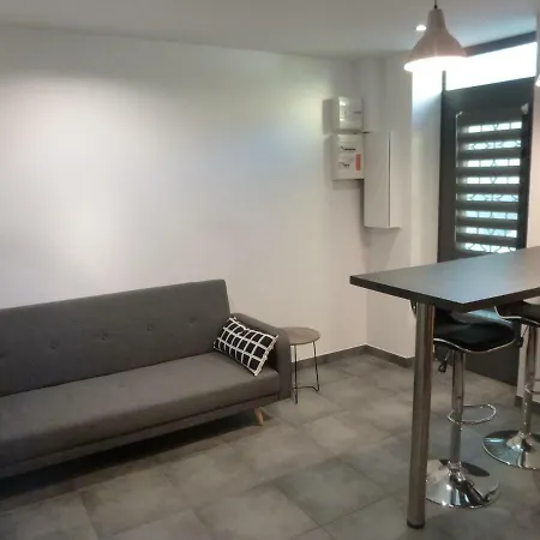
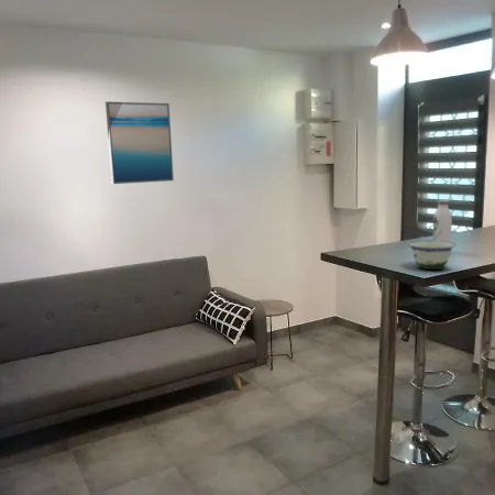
+ wall art [105,100,175,185]
+ bowl [407,239,458,271]
+ water bottle [432,199,453,242]
